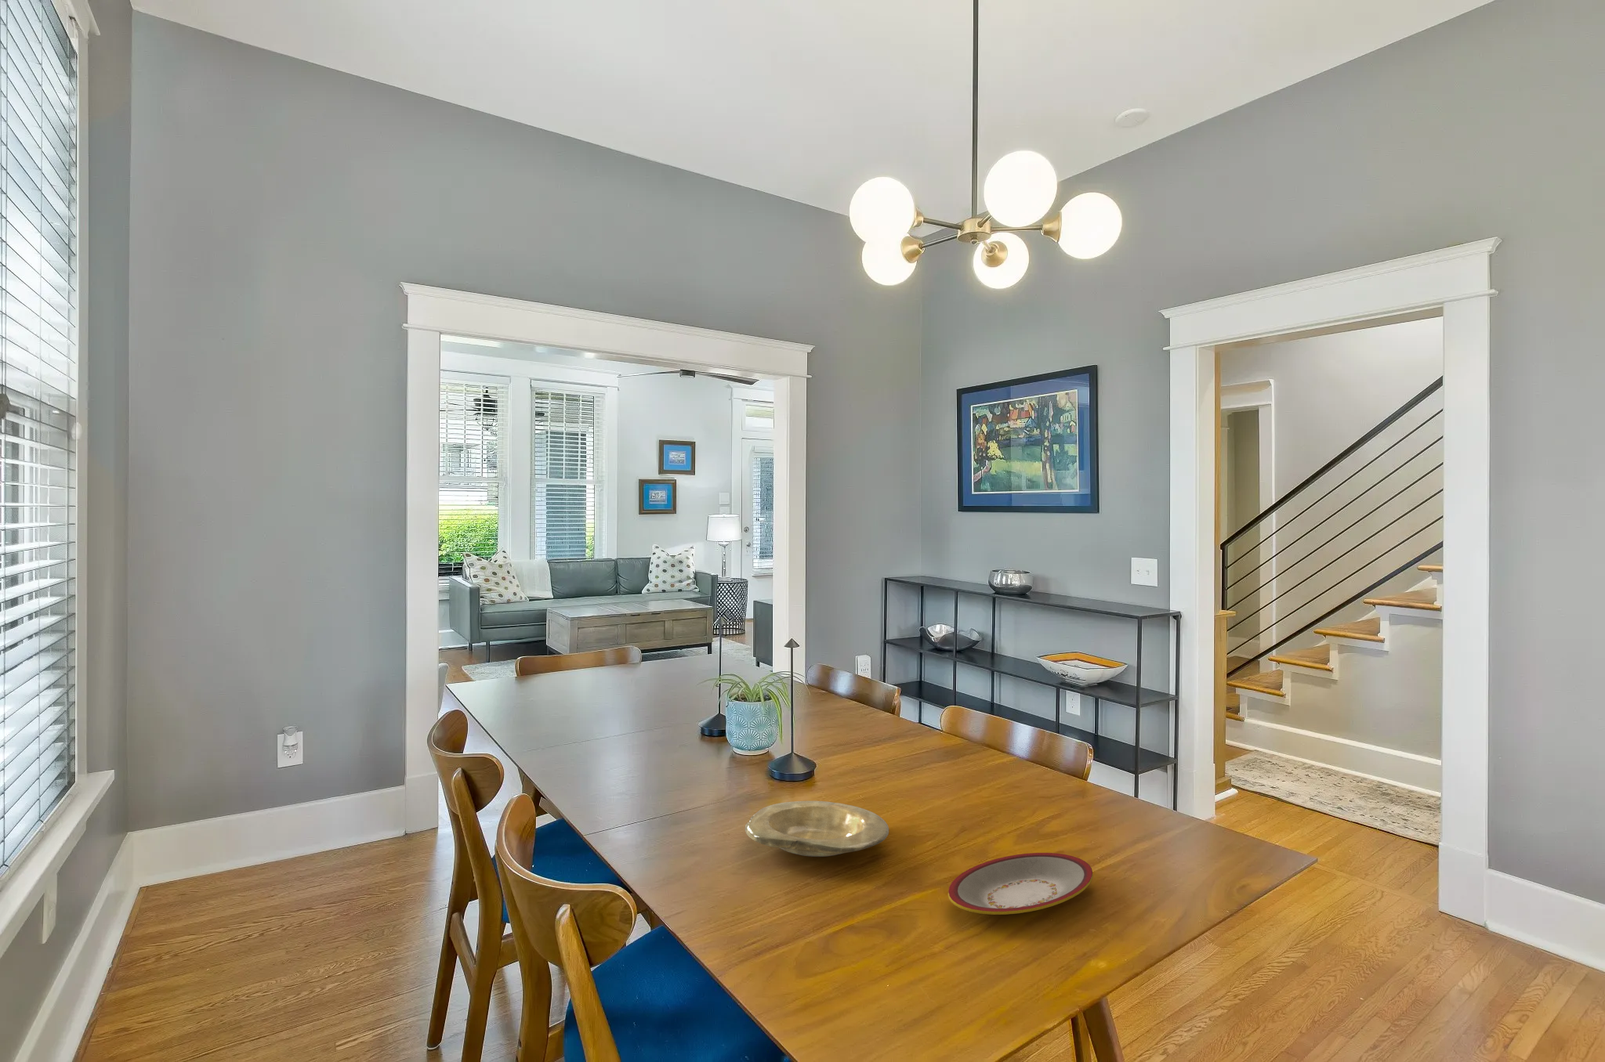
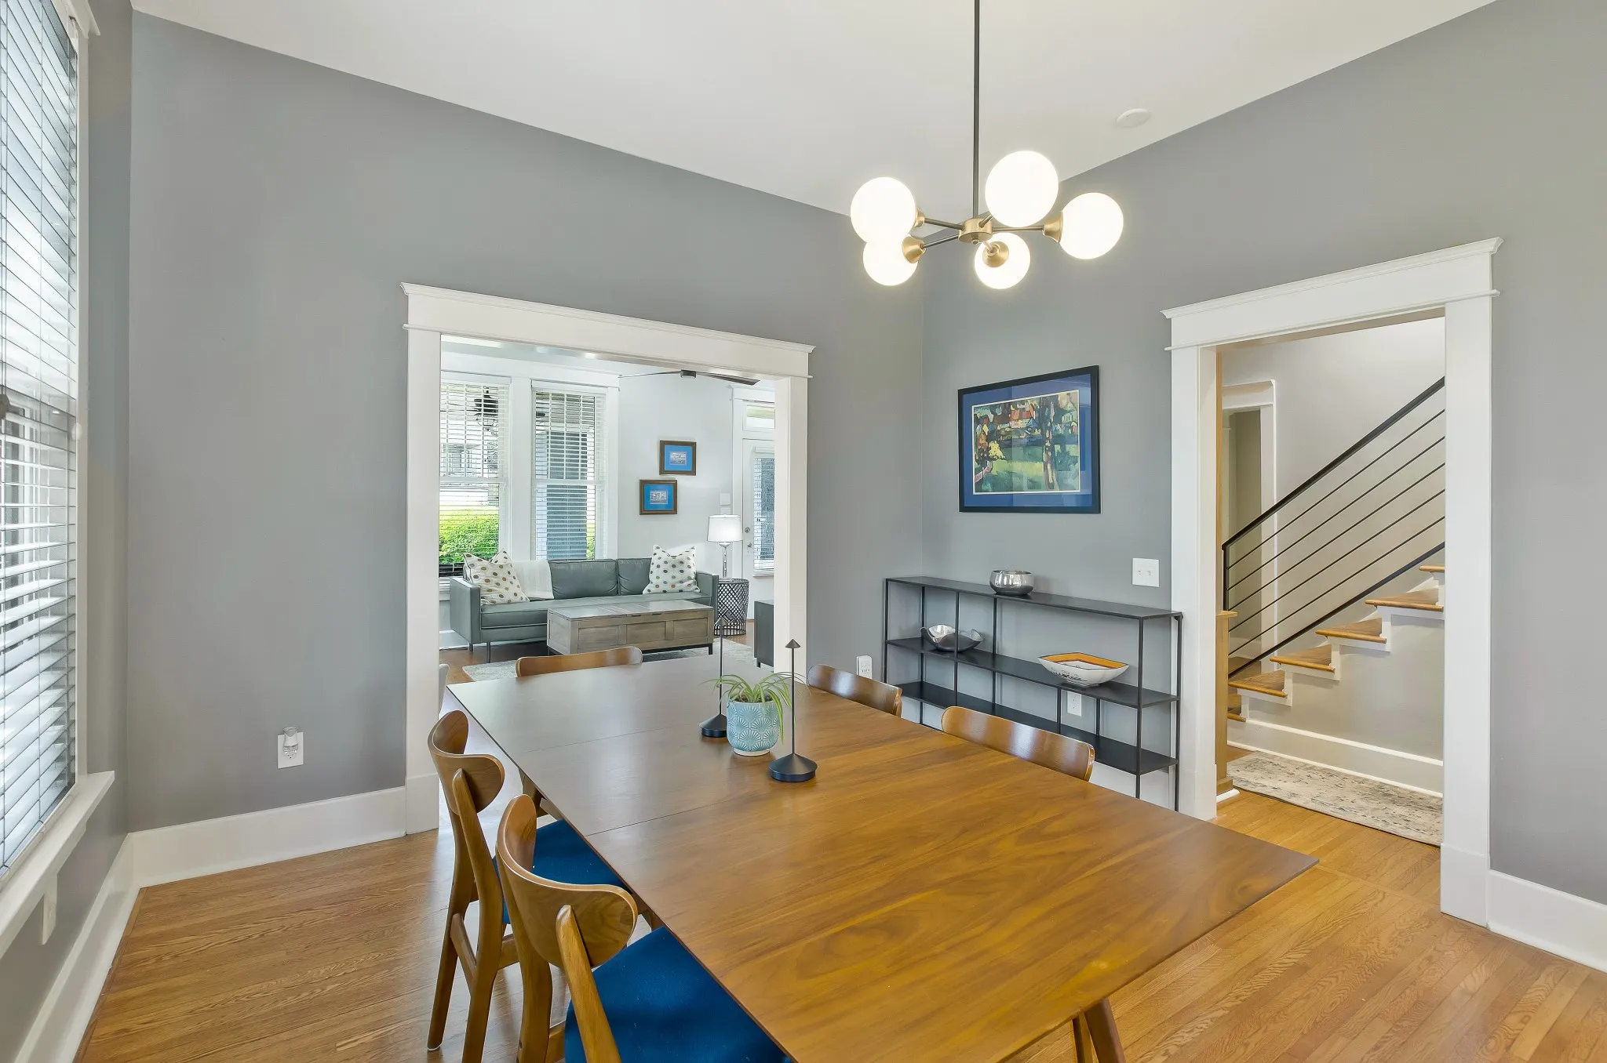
- plate [744,800,889,858]
- plate [947,852,1093,915]
